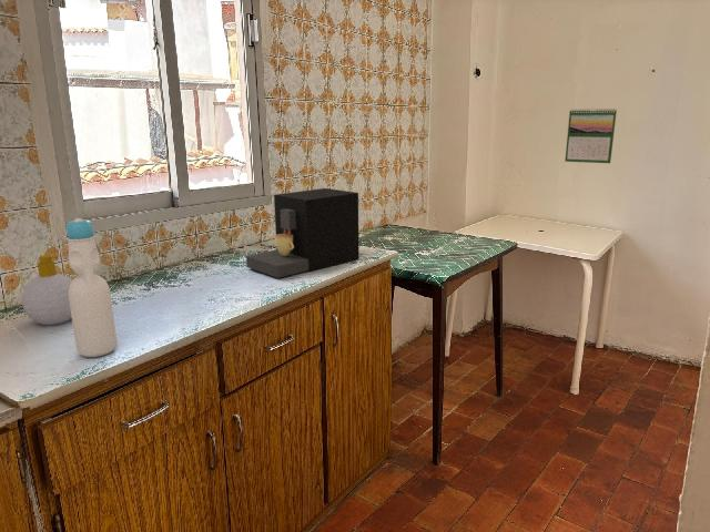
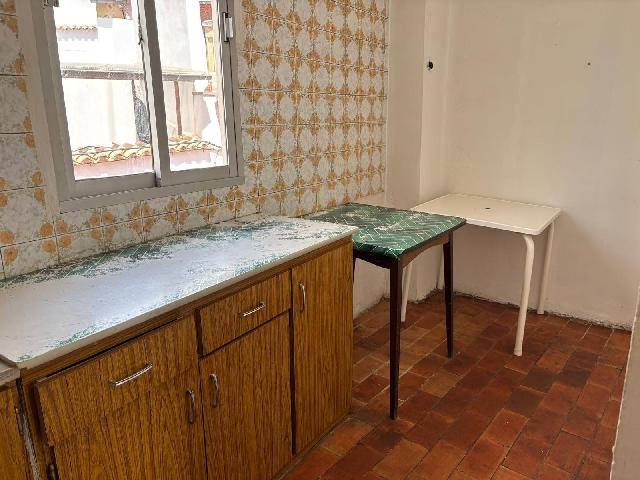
- coffee maker [245,187,361,279]
- soap bottle [21,254,73,326]
- bottle [64,217,118,358]
- calendar [564,106,618,164]
